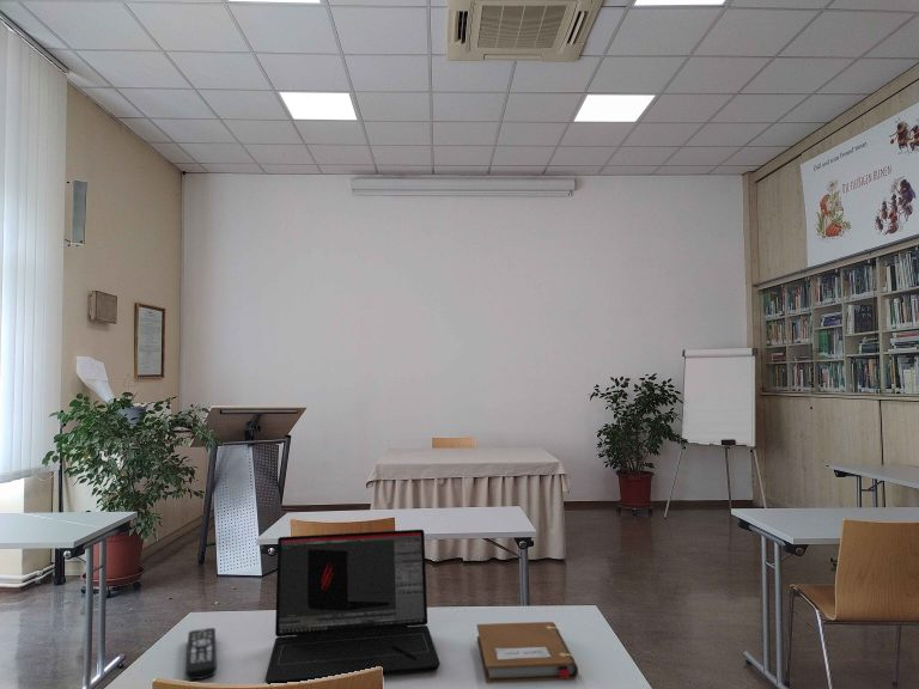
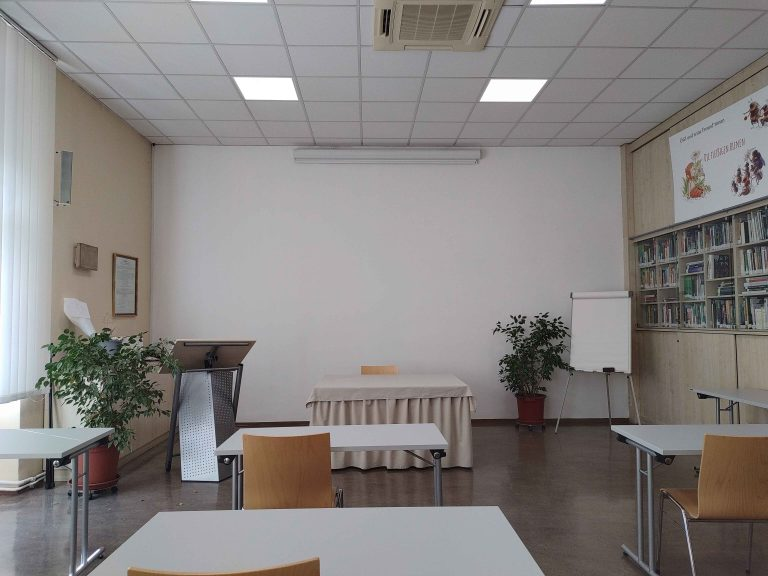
- remote control [184,627,218,681]
- laptop [264,529,442,685]
- notebook [476,621,579,684]
